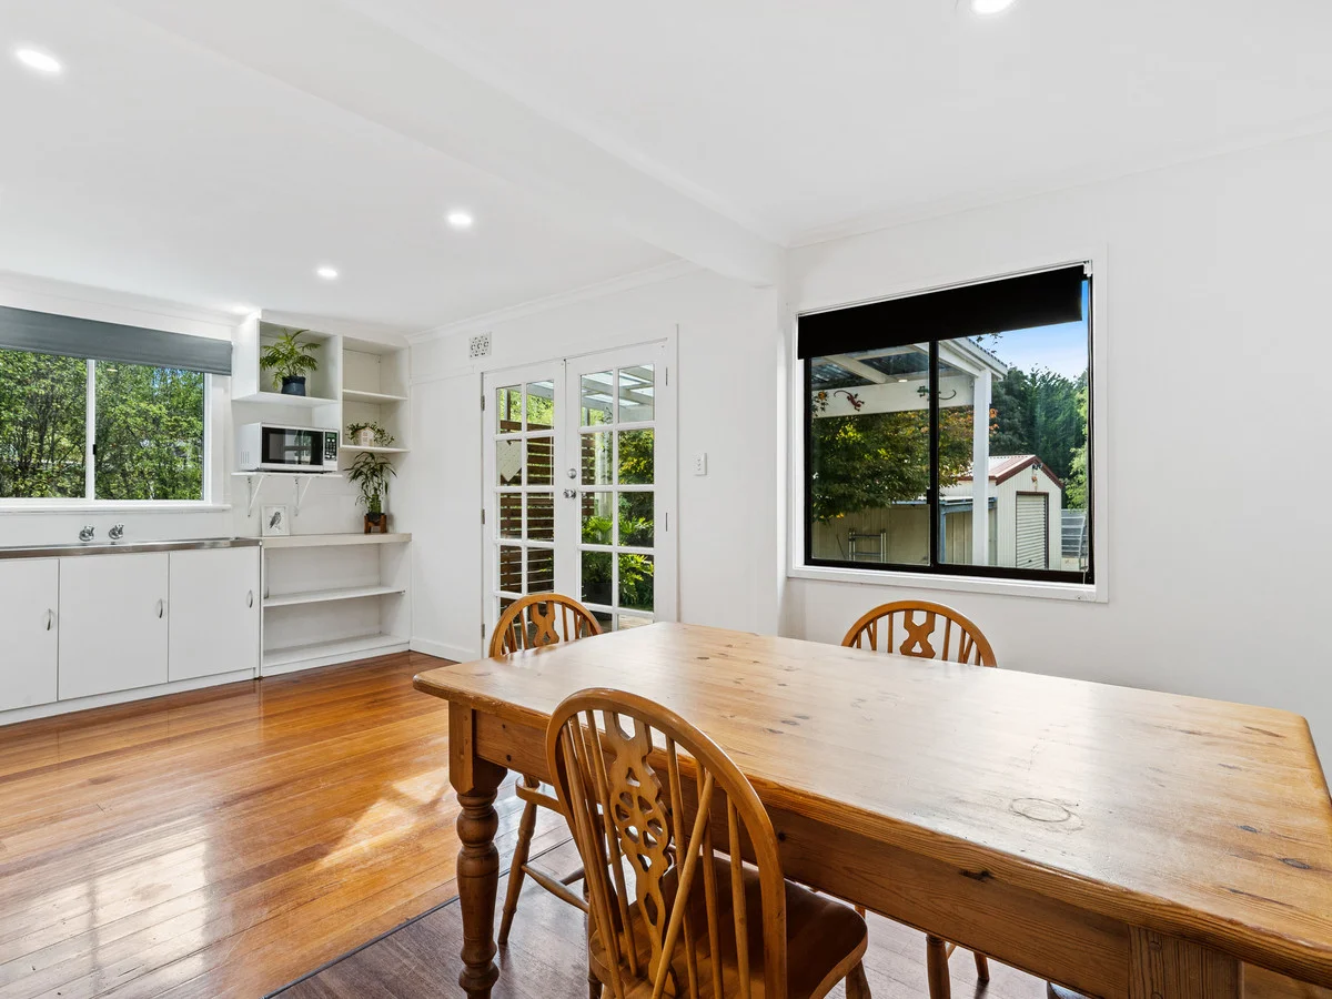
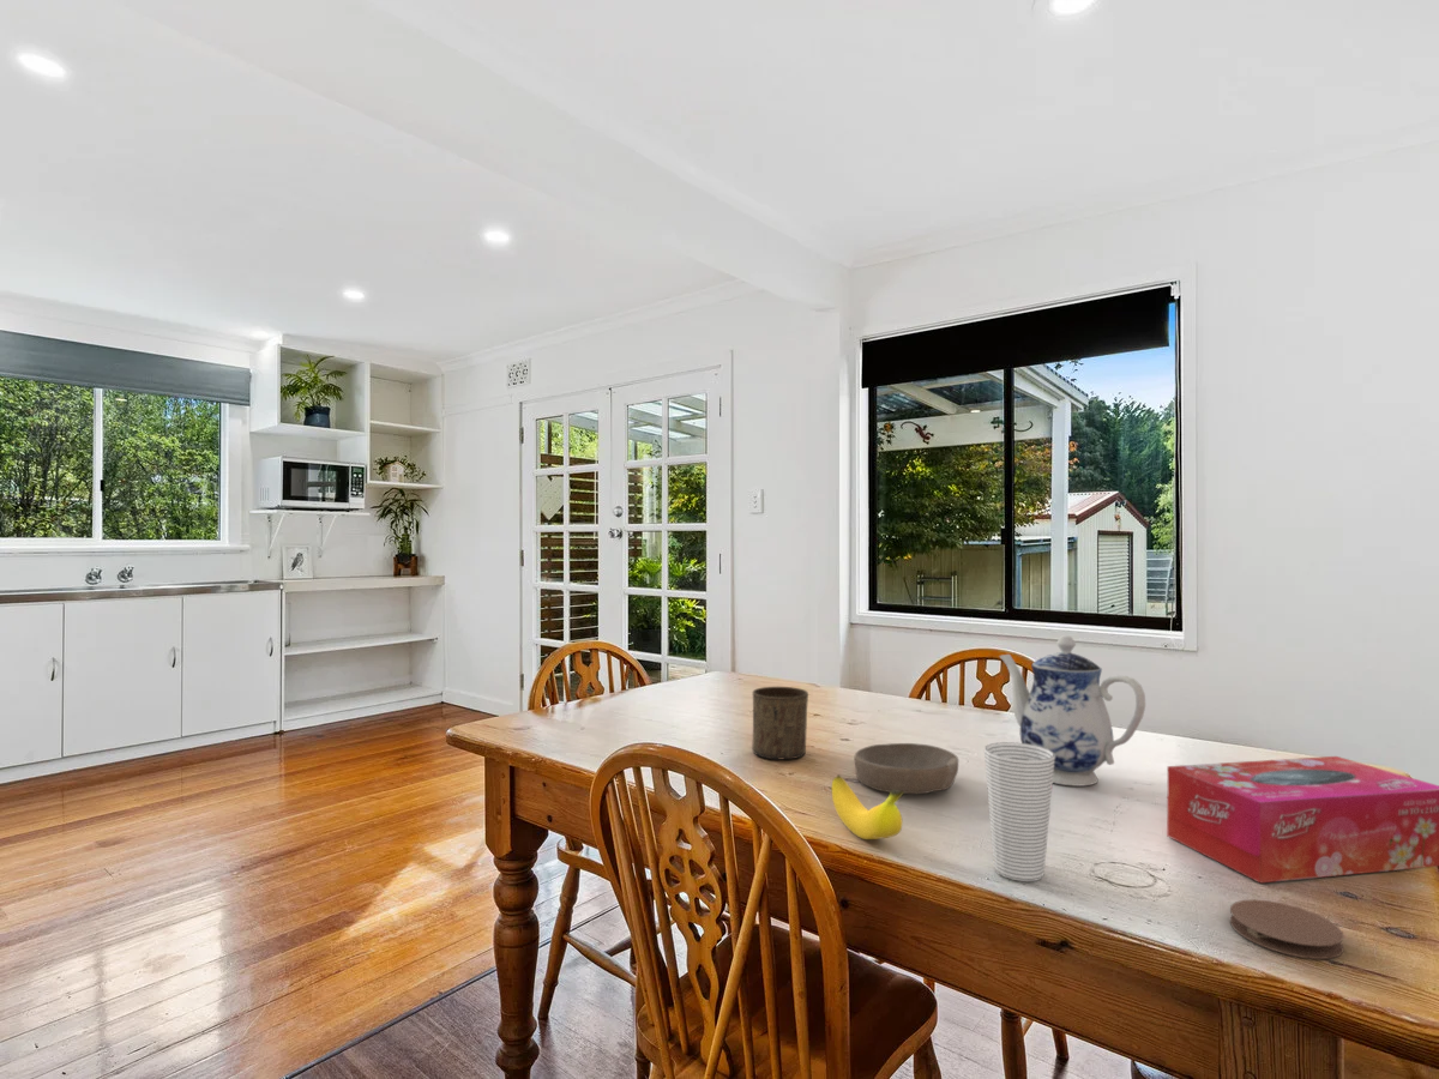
+ cup [751,686,809,760]
+ teapot [998,634,1146,788]
+ coaster [1229,898,1345,960]
+ cup [983,741,1055,882]
+ bowl [854,742,959,795]
+ tissue box [1166,755,1439,884]
+ banana [831,773,905,840]
